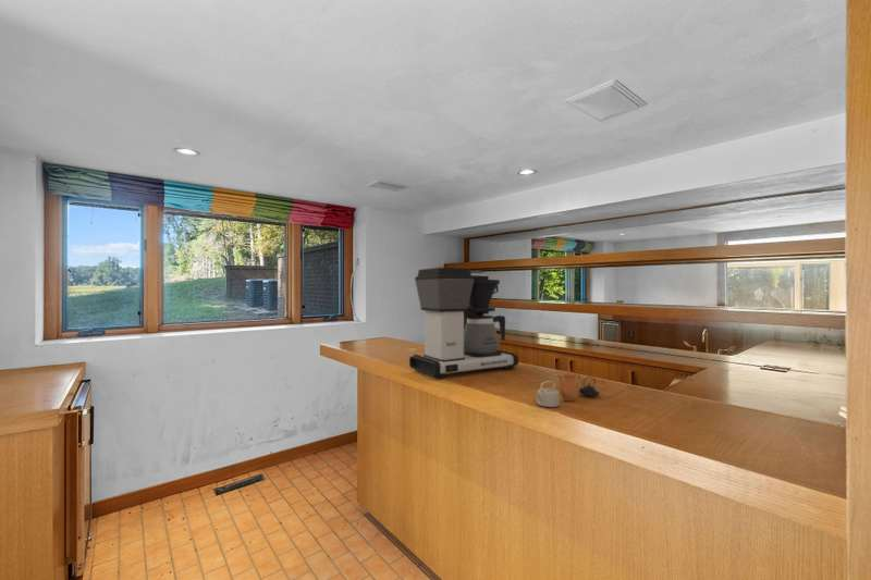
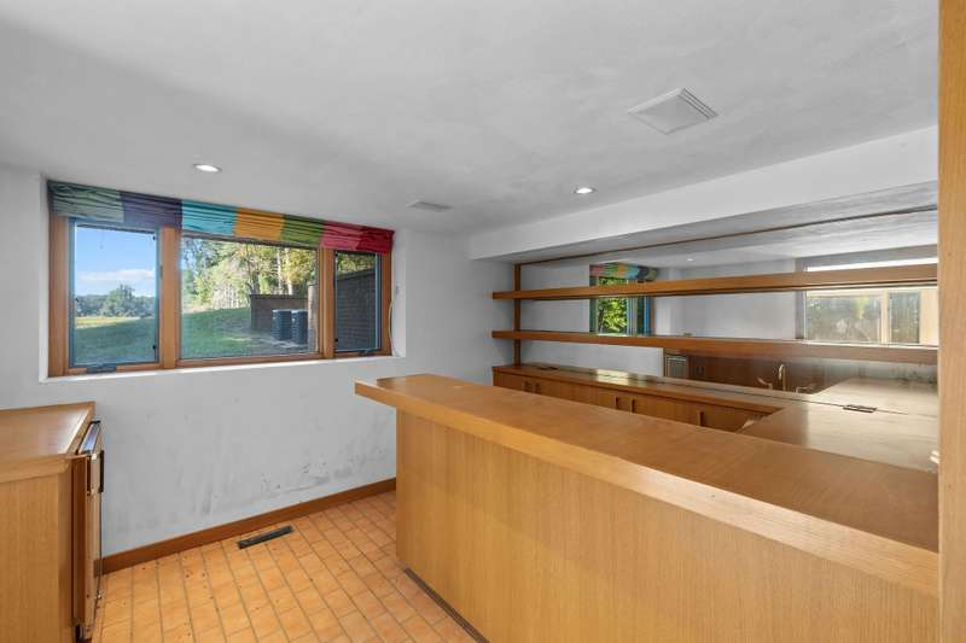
- teapot [535,367,602,408]
- coffee maker [408,267,519,380]
